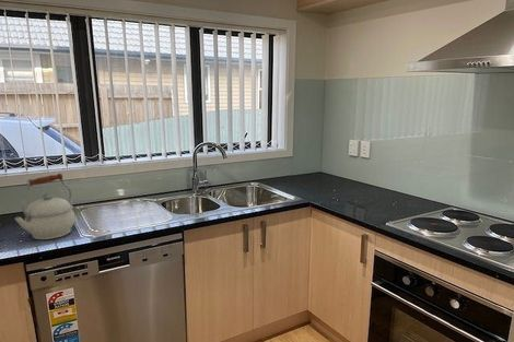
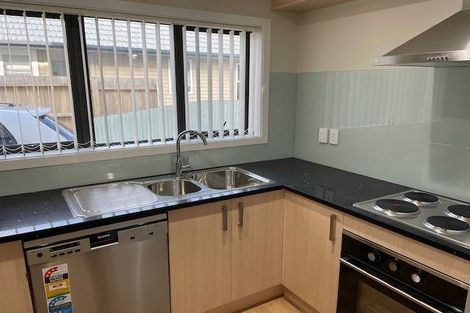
- kettle [14,173,75,240]
